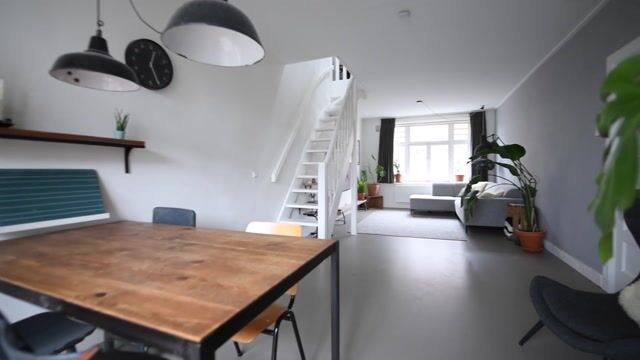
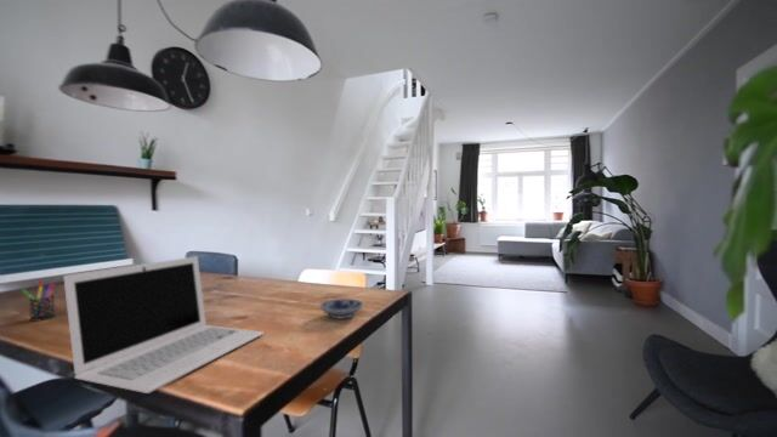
+ laptop [62,255,265,395]
+ pen holder [21,279,57,323]
+ bowl [318,299,364,320]
